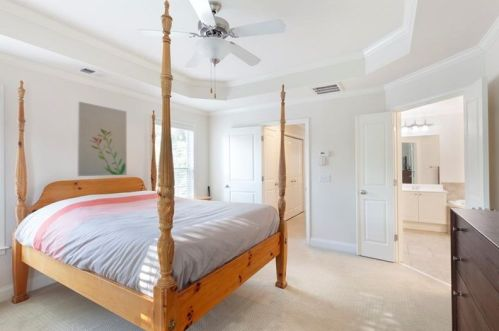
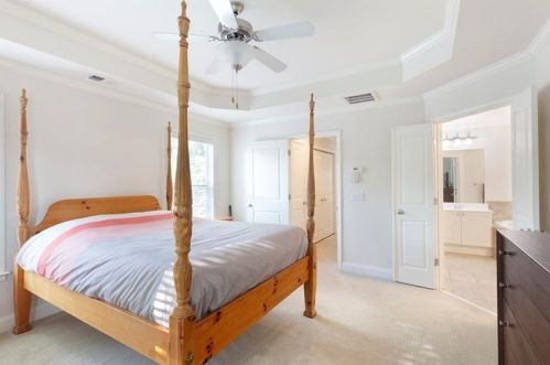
- wall art [77,101,128,177]
